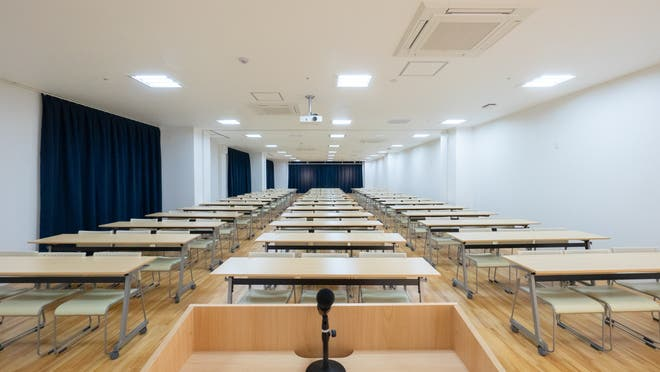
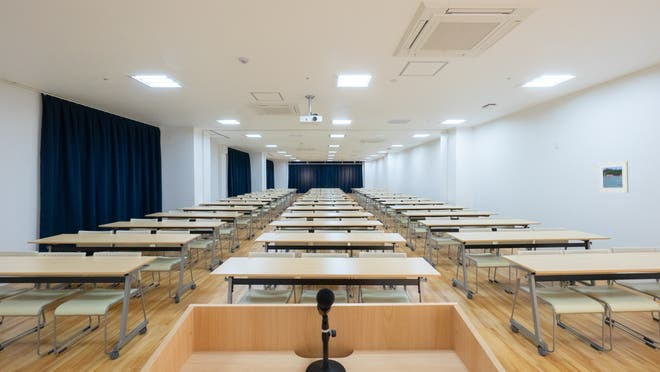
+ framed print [597,160,630,194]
